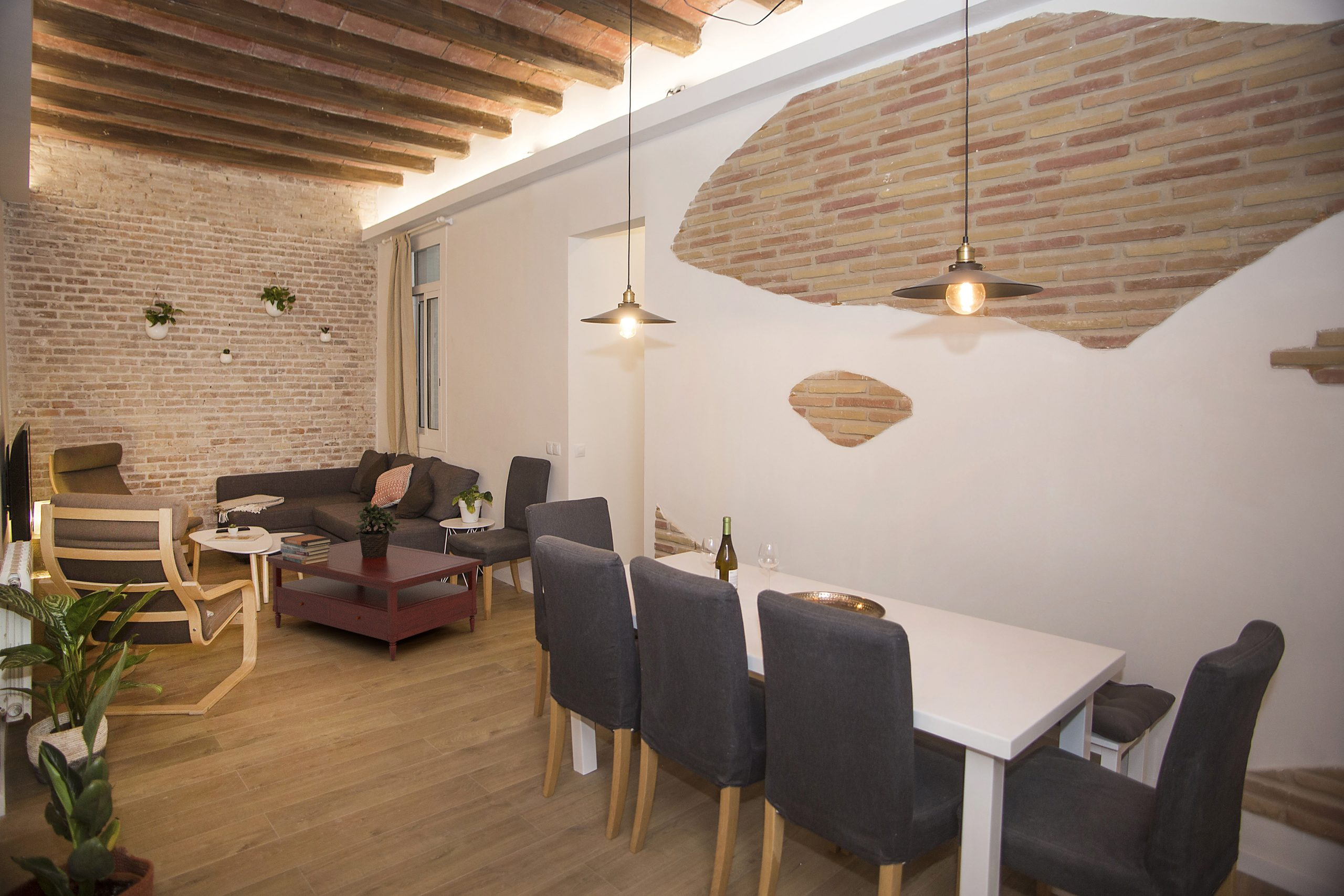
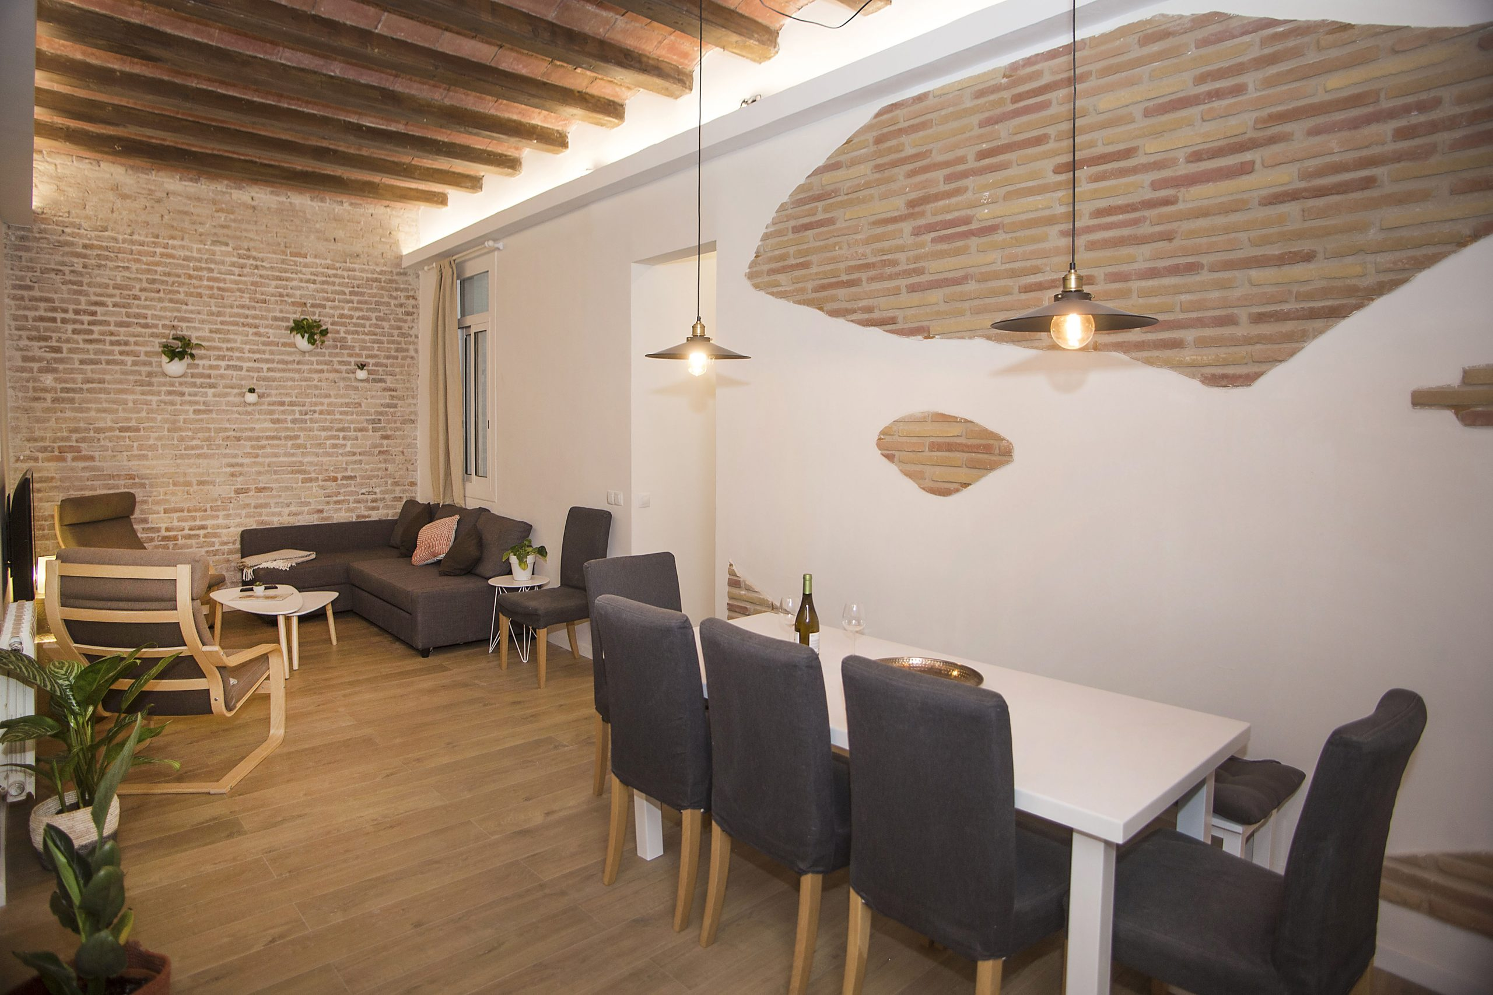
- coffee table [266,540,483,660]
- book stack [280,533,333,565]
- potted plant [355,501,401,558]
